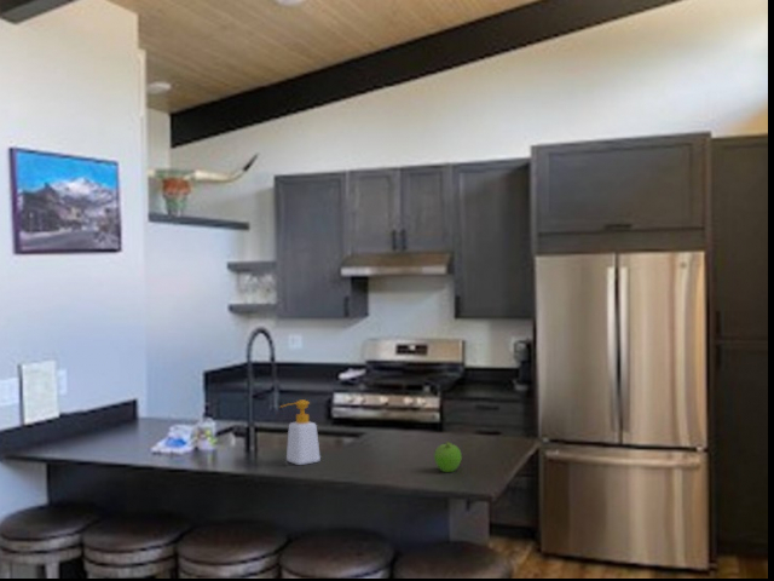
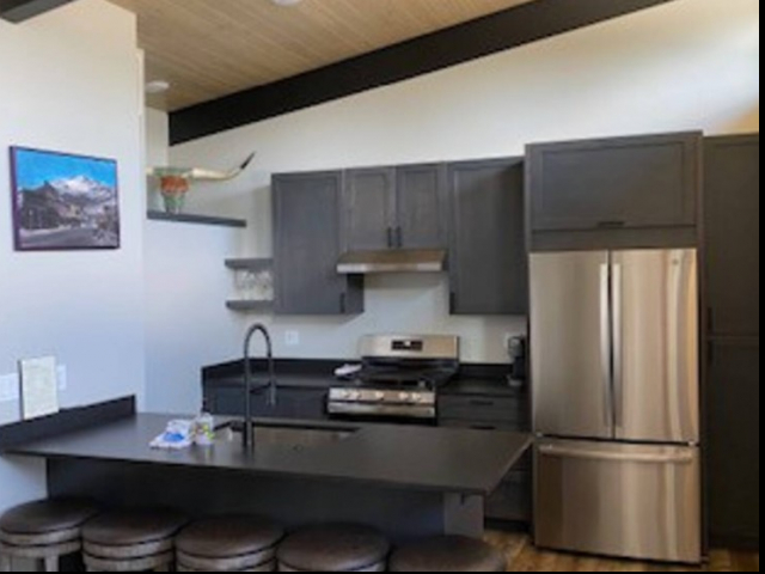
- soap bottle [279,398,322,466]
- fruit [433,439,463,473]
